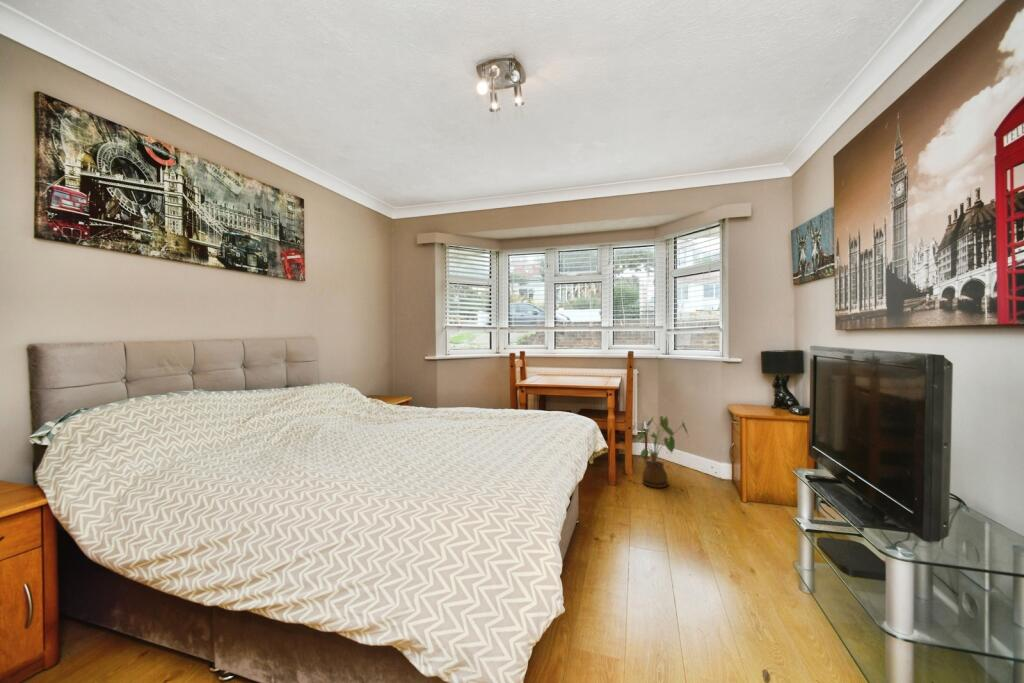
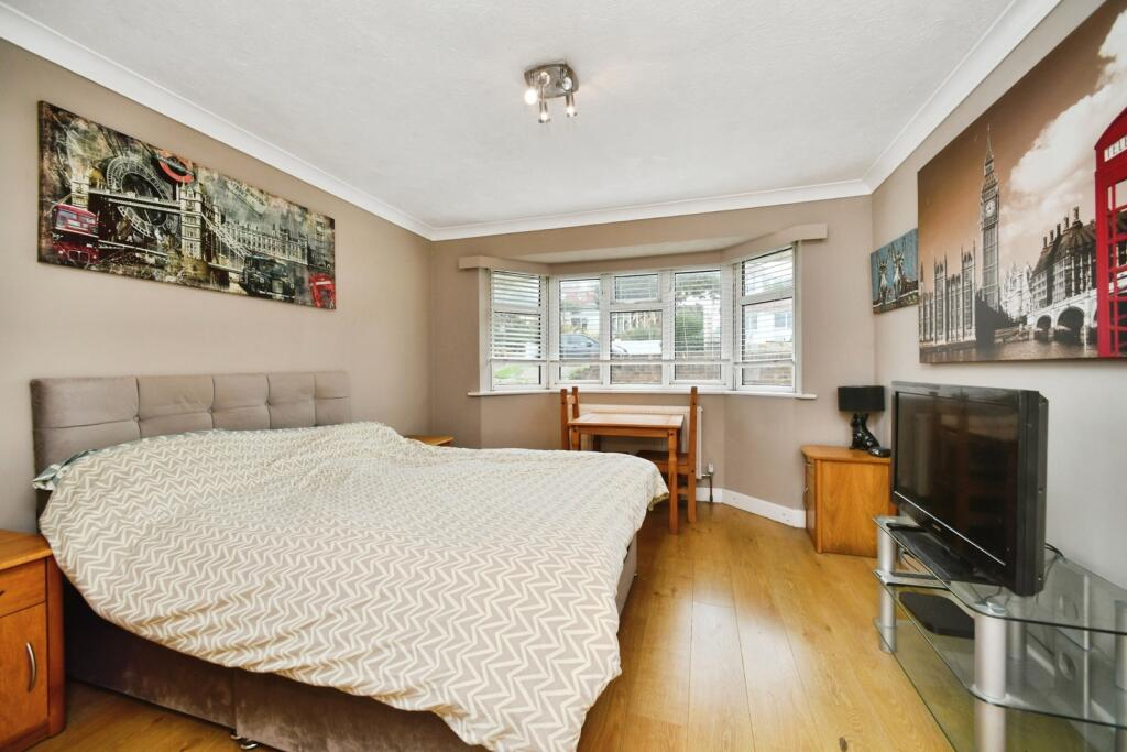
- house plant [629,415,689,489]
